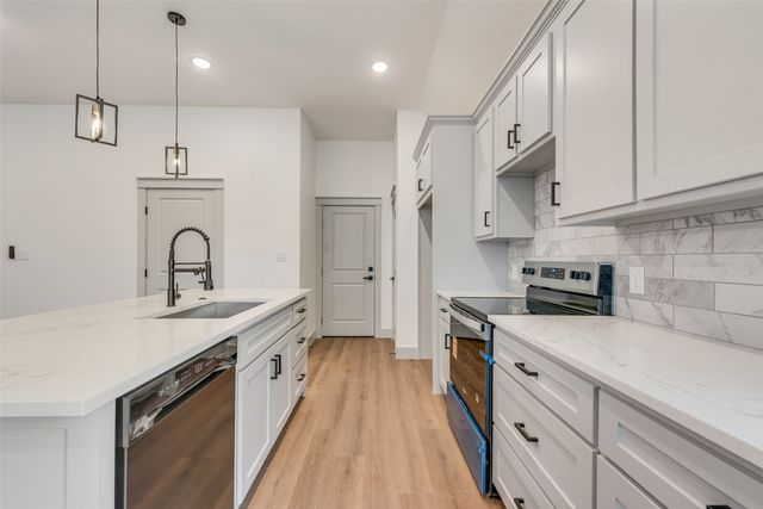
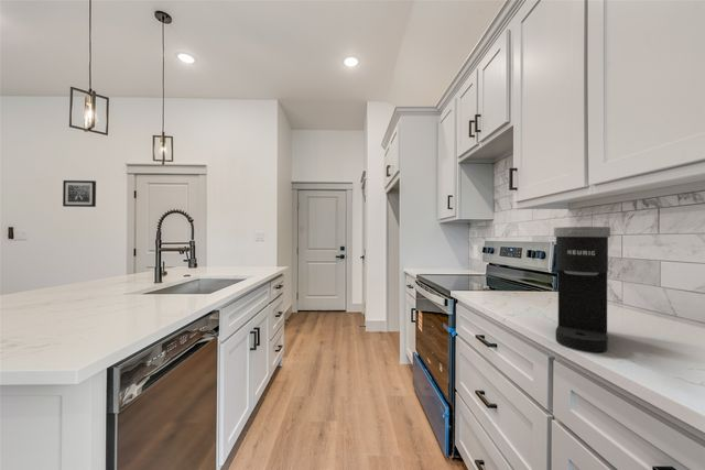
+ wall art [62,179,97,208]
+ coffee maker [553,226,611,353]
